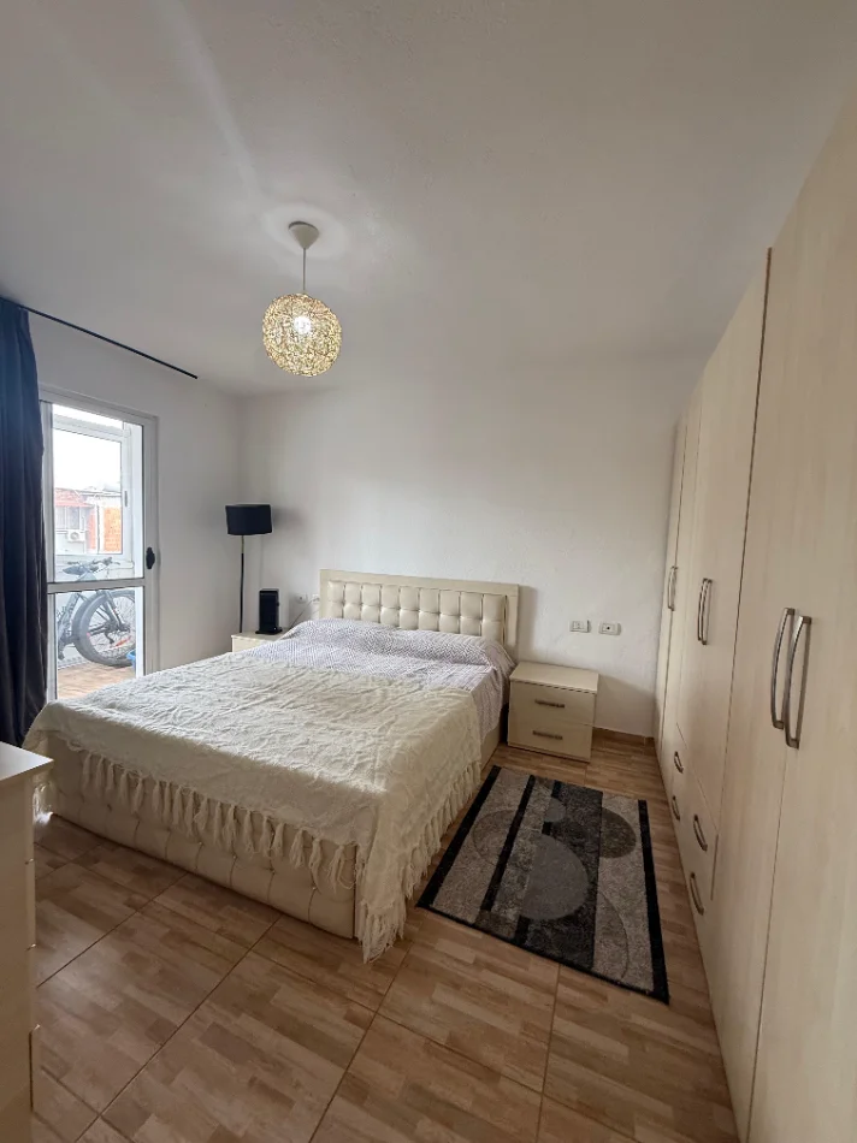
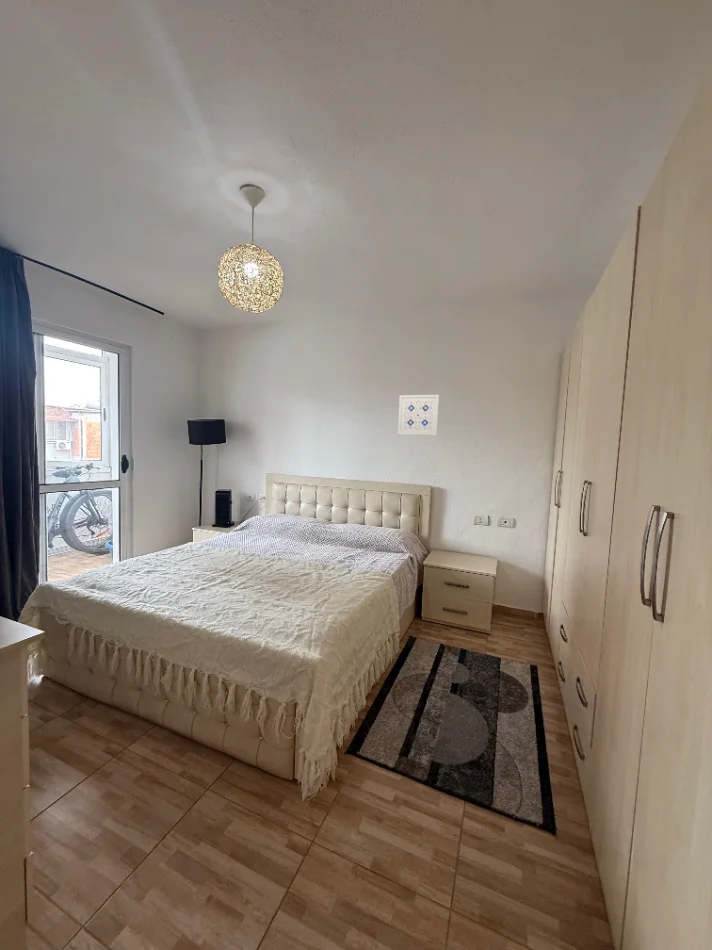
+ wall art [397,394,440,436]
